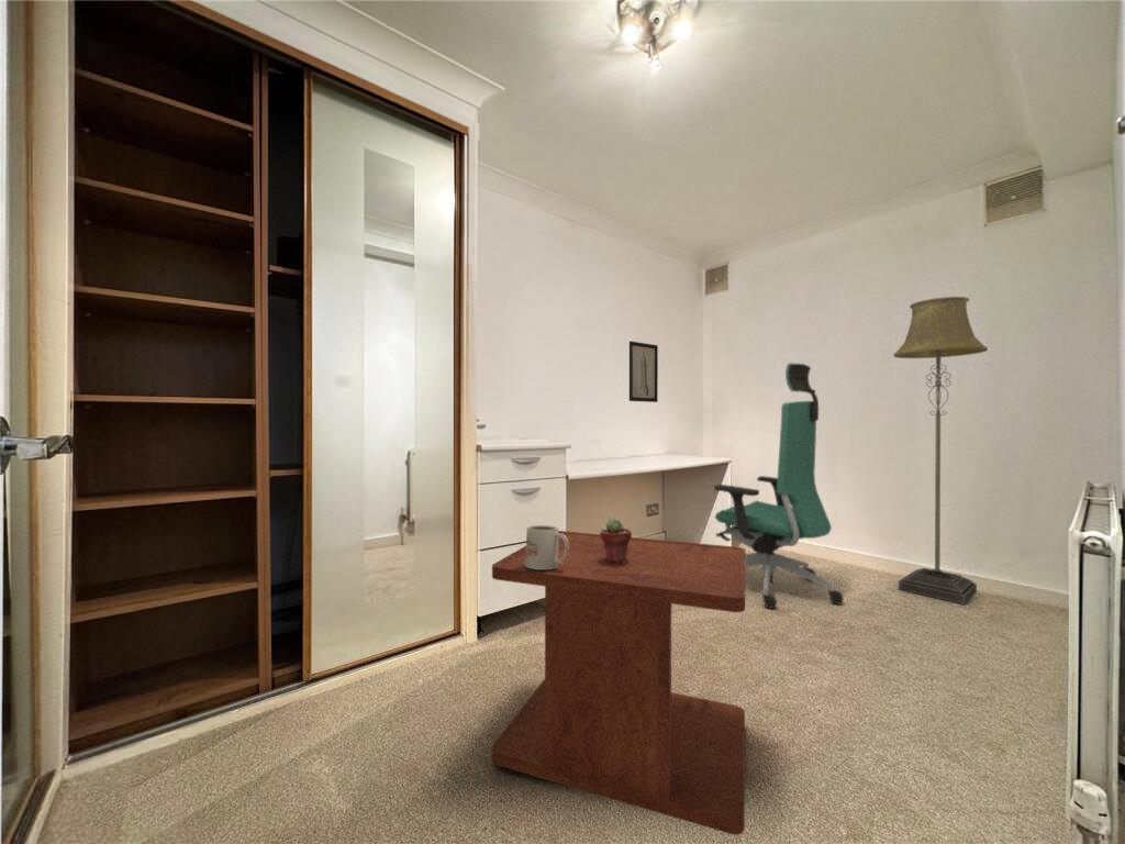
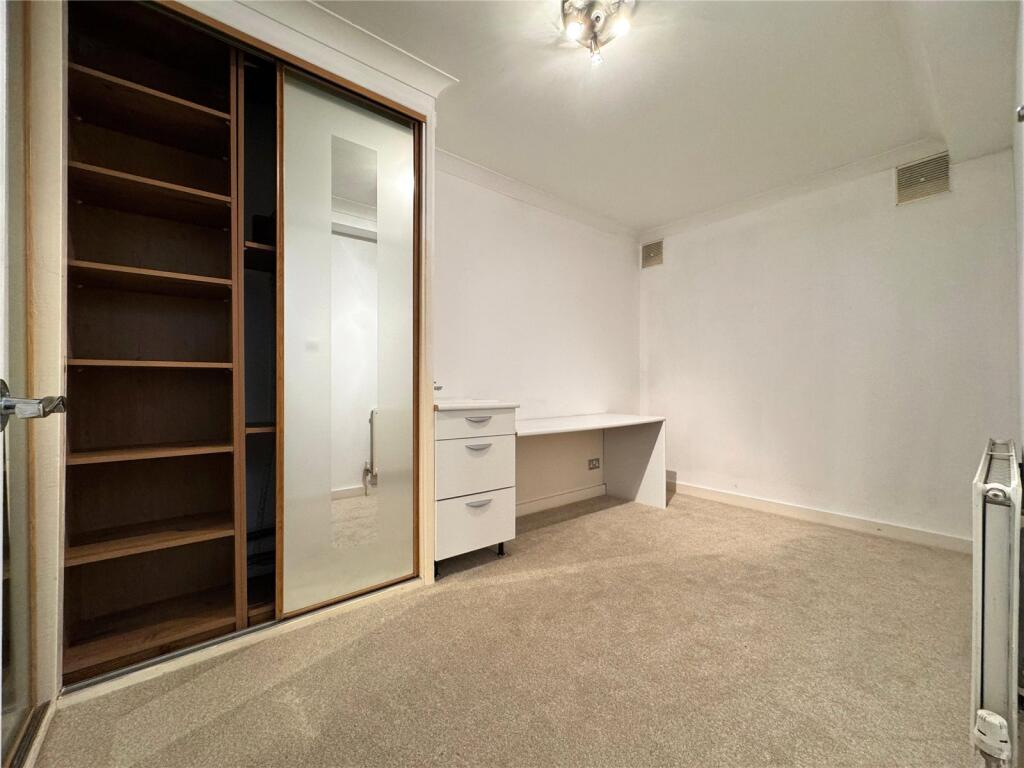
- side table [491,530,747,836]
- wall art [628,340,659,403]
- potted succulent [599,518,633,563]
- floor lamp [892,296,989,606]
- chair [713,362,845,610]
- mug [525,524,569,569]
